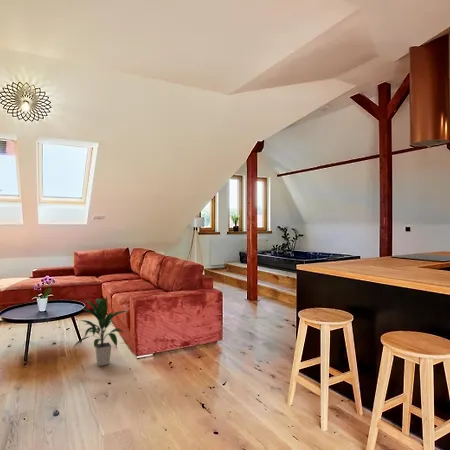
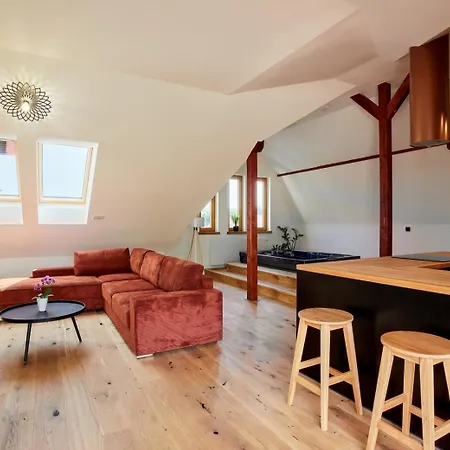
- indoor plant [71,296,129,367]
